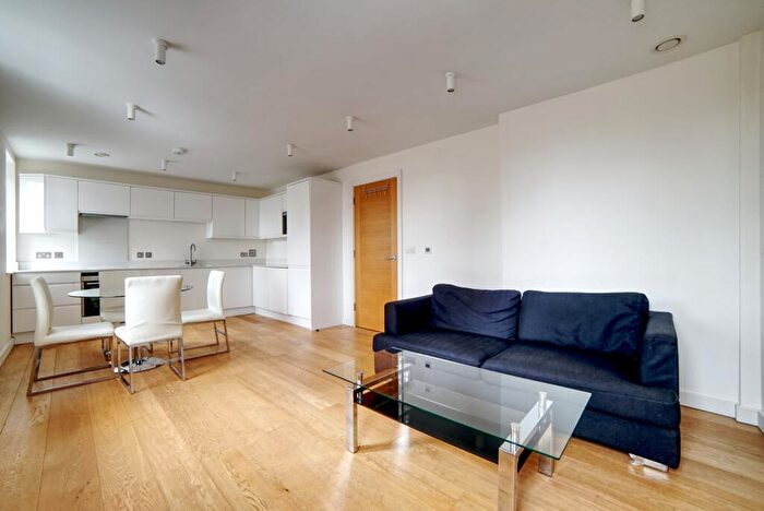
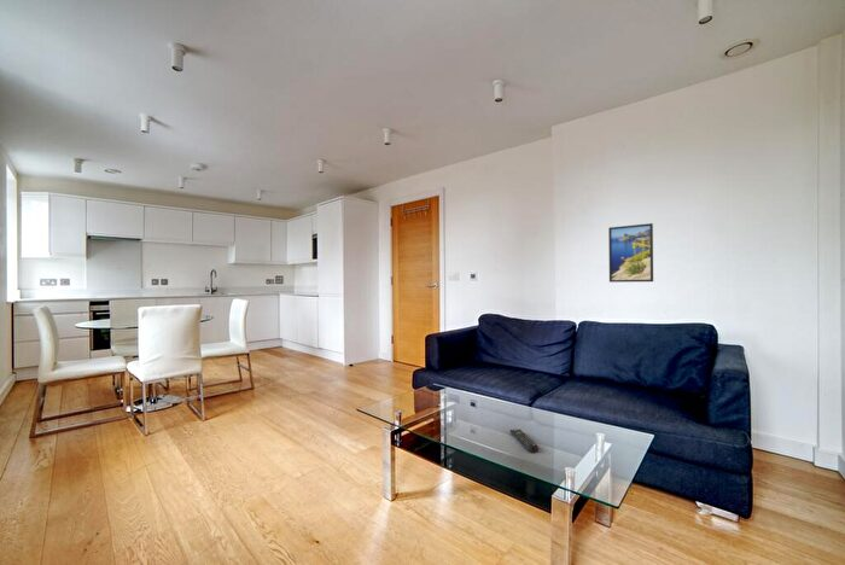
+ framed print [607,222,654,284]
+ remote control [508,429,540,454]
